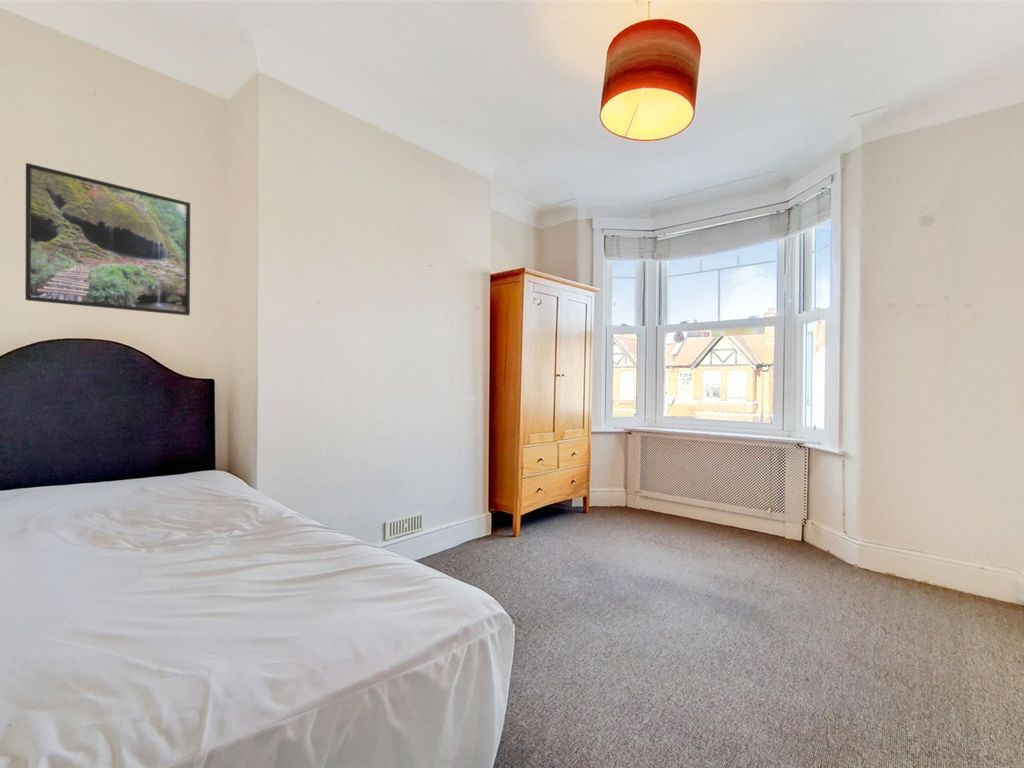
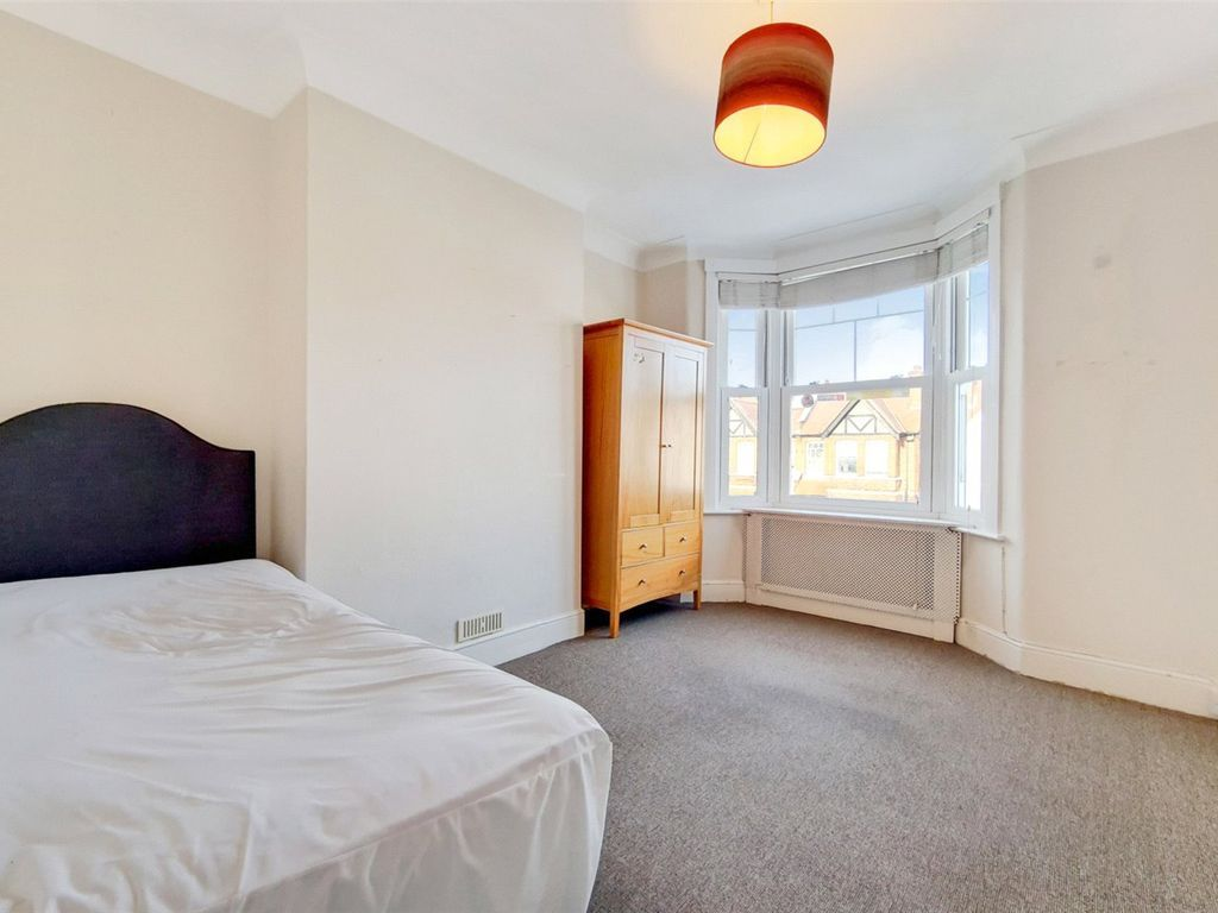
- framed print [24,162,191,316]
